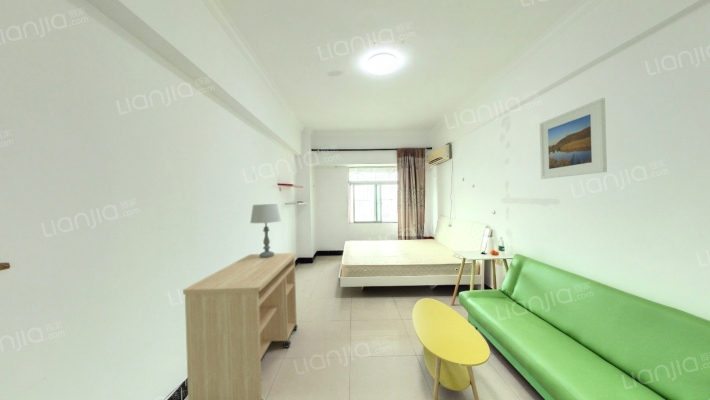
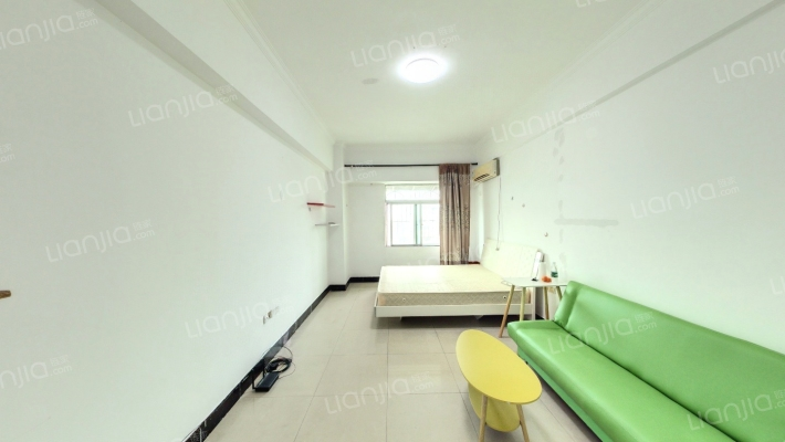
- desk [182,252,299,400]
- table lamp [249,203,282,258]
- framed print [539,97,608,180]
